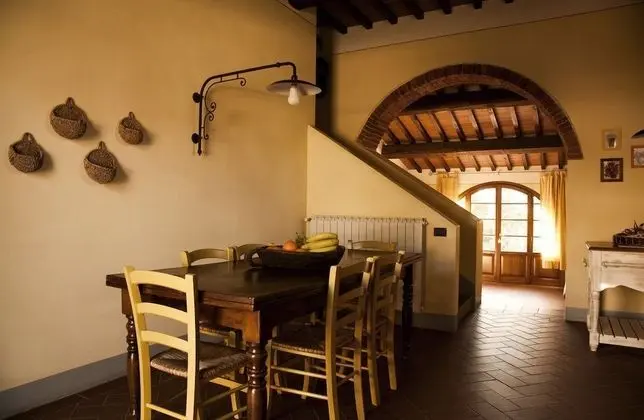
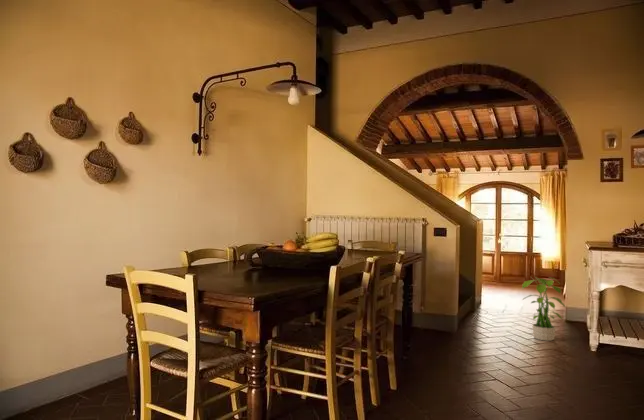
+ potted plant [521,275,567,342]
